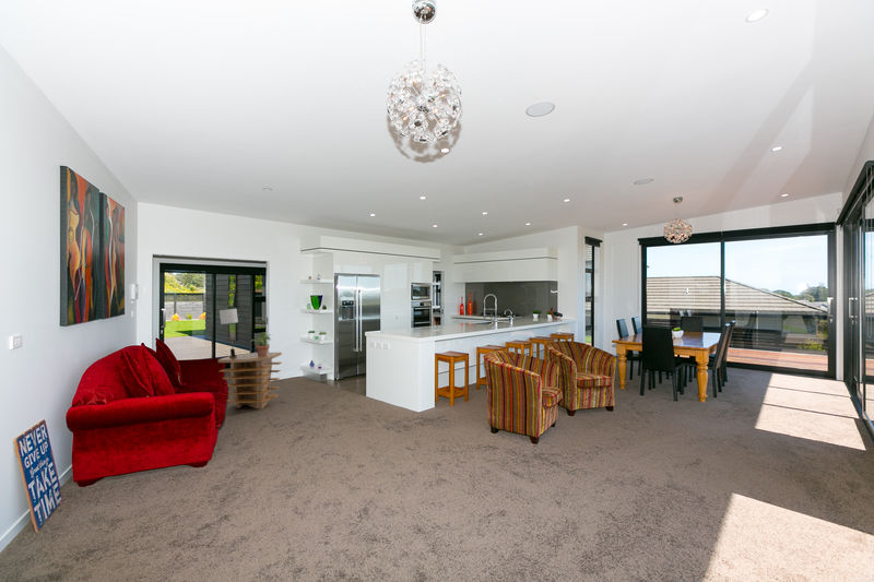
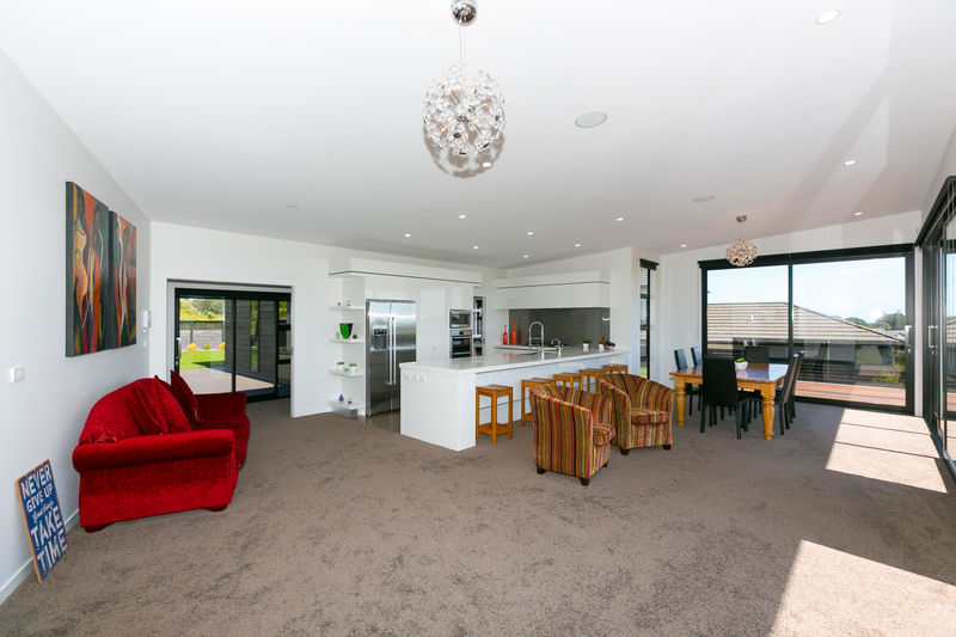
- potted plant [249,331,272,356]
- table lamp [218,308,239,357]
- side table [217,352,283,409]
